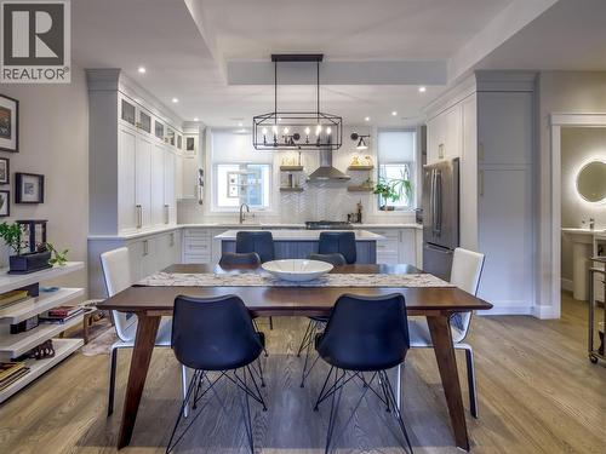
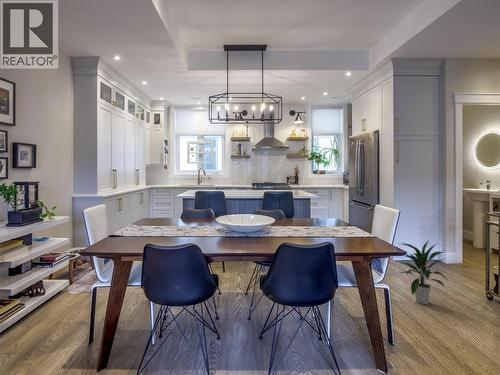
+ indoor plant [397,239,449,306]
